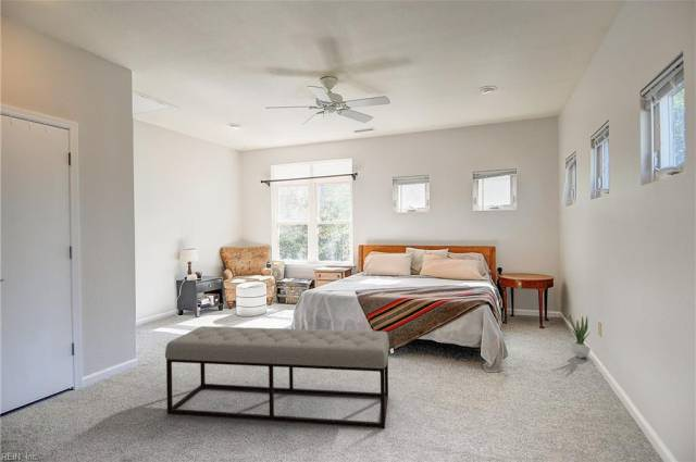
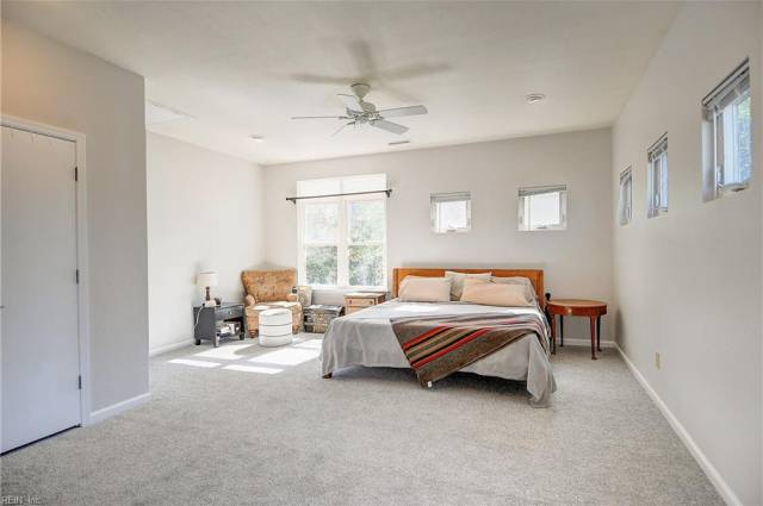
- potted plant [569,312,592,360]
- bench [164,325,390,429]
